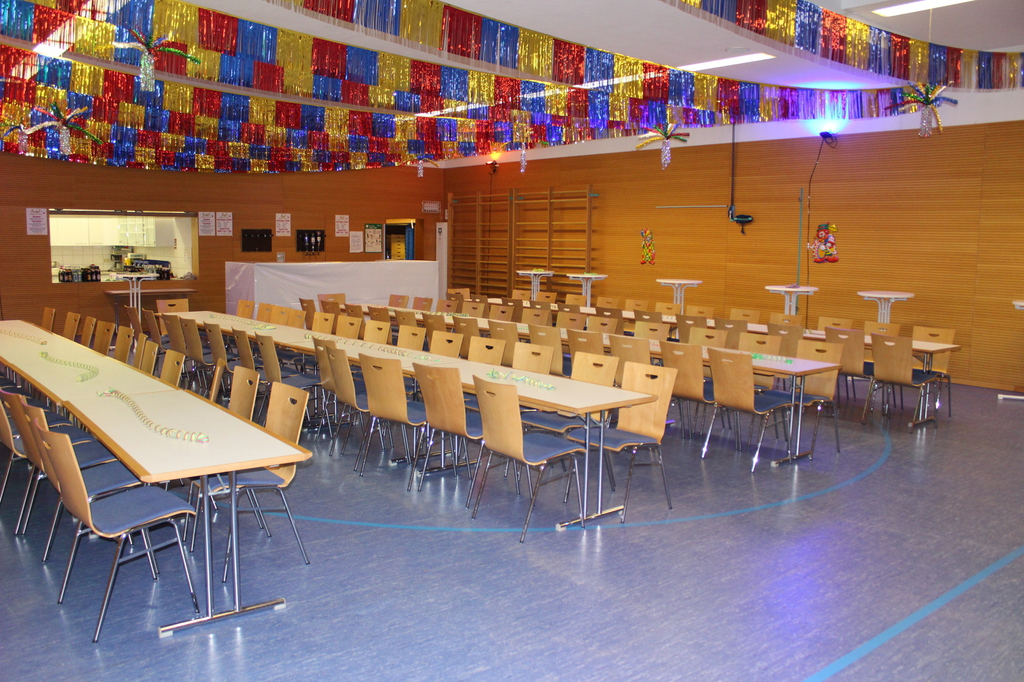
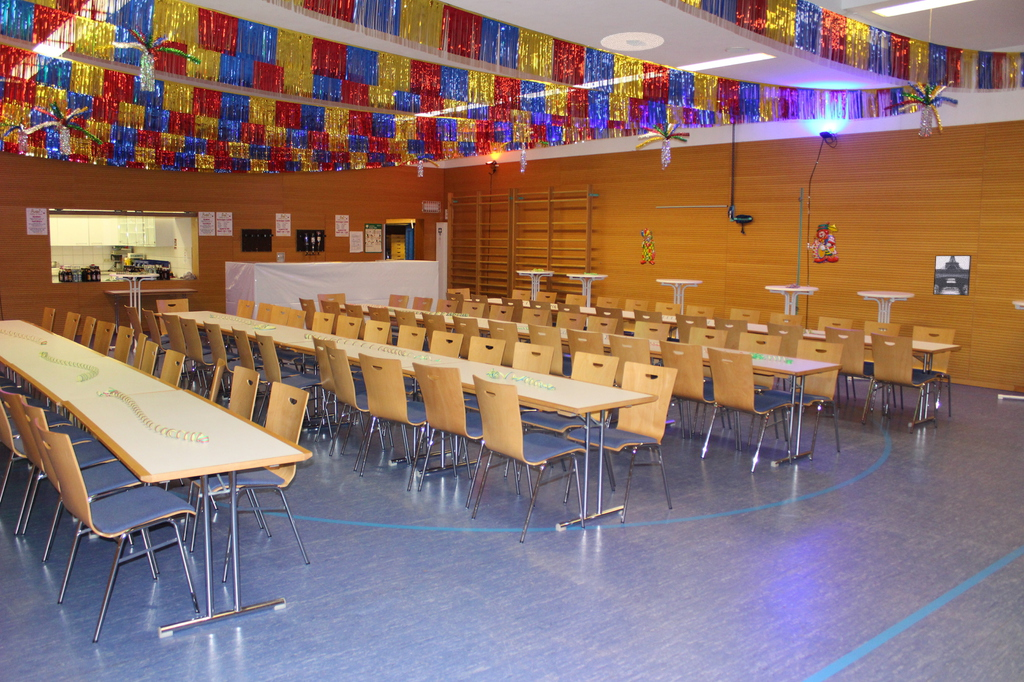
+ ceiling light [600,31,665,52]
+ wall art [932,254,972,297]
